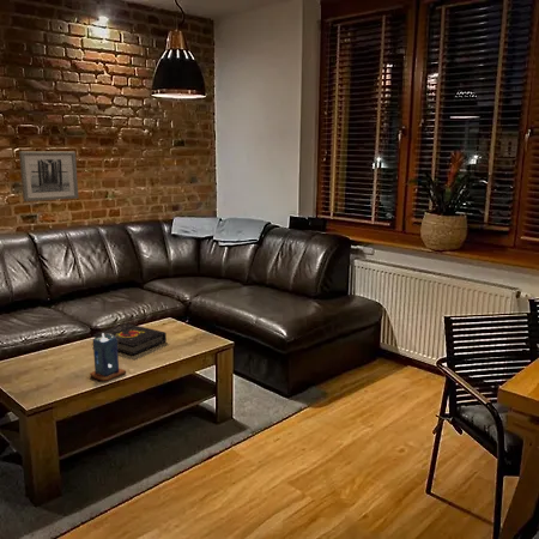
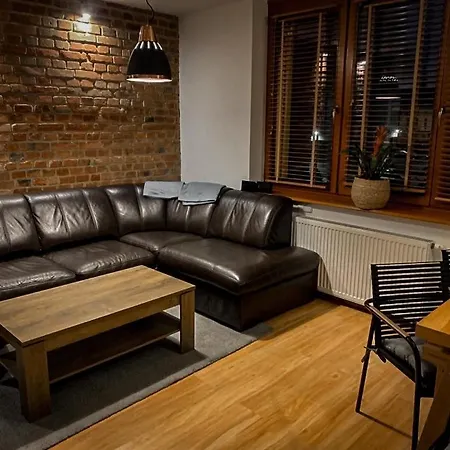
- candle [89,333,127,382]
- book [92,322,168,356]
- wall art [18,150,79,202]
